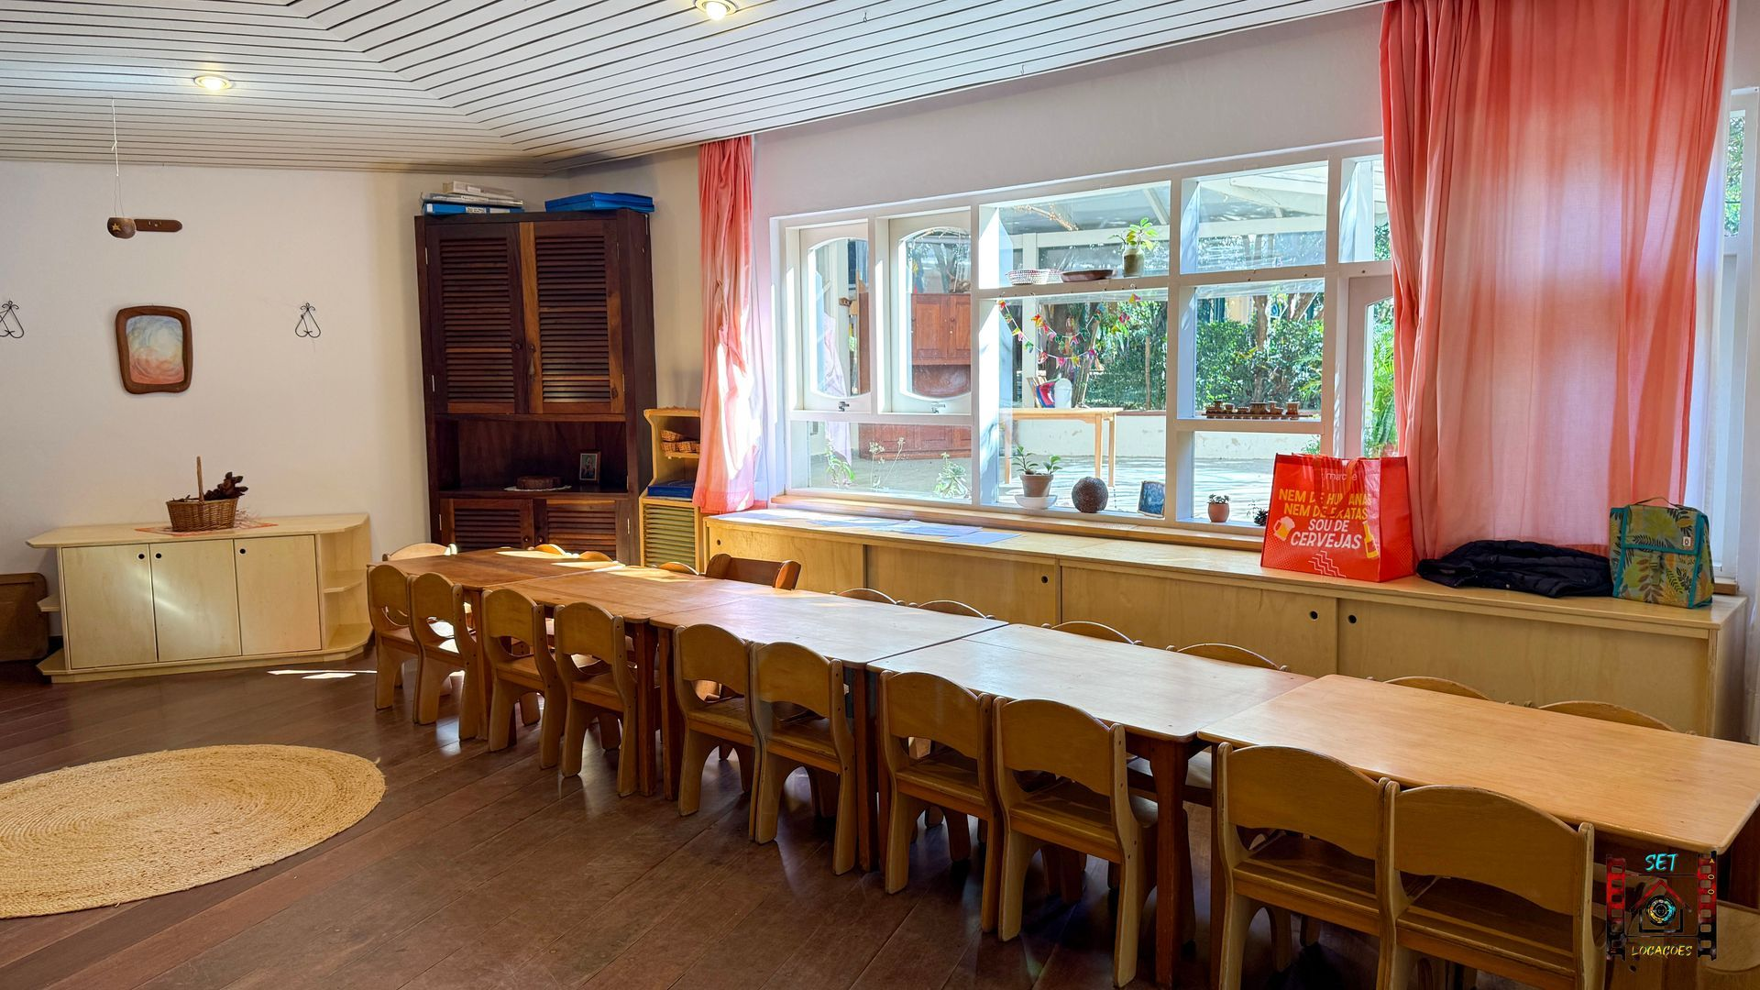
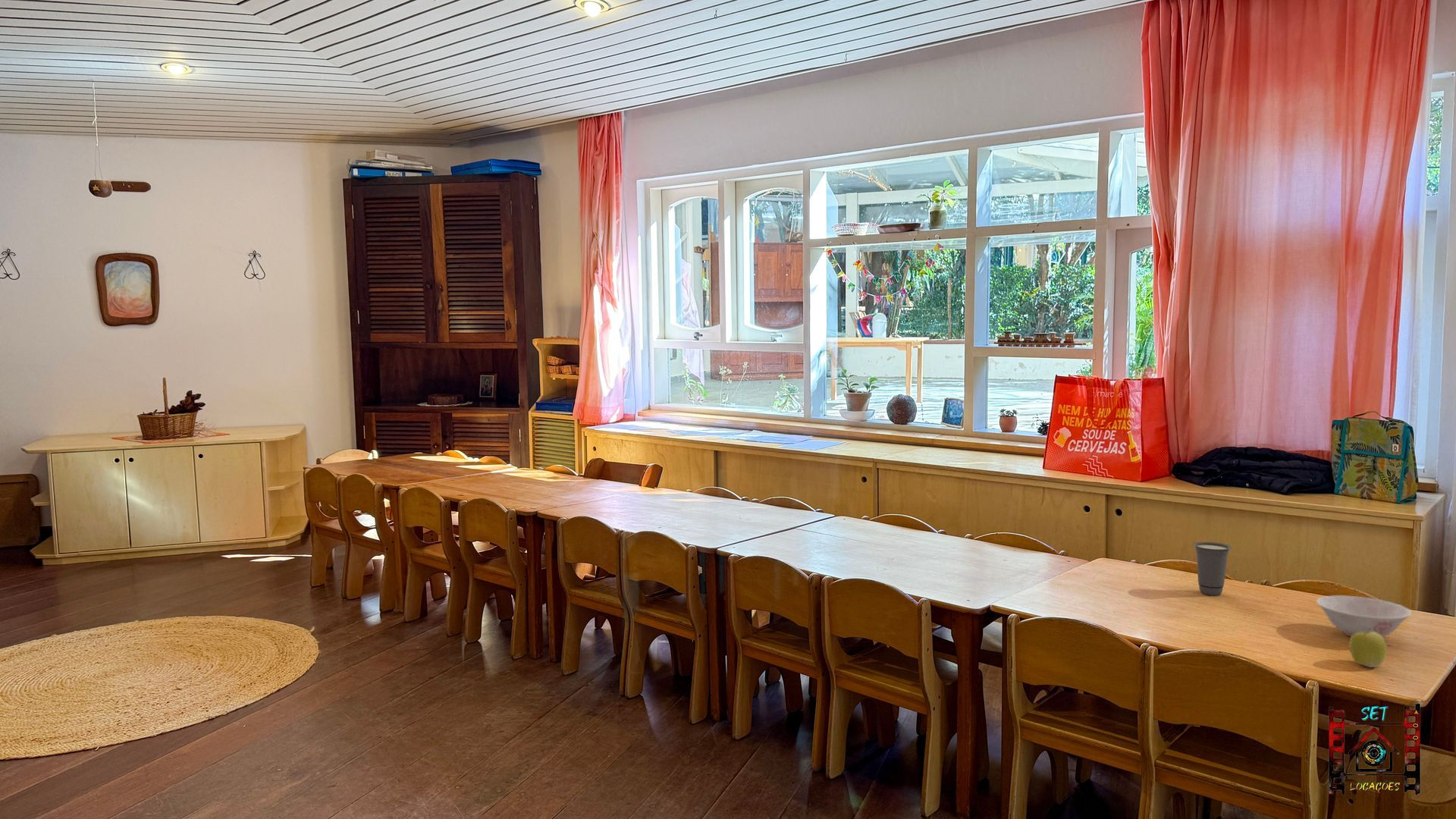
+ cup [1192,541,1232,596]
+ bowl [1316,595,1413,637]
+ apple [1348,629,1388,668]
